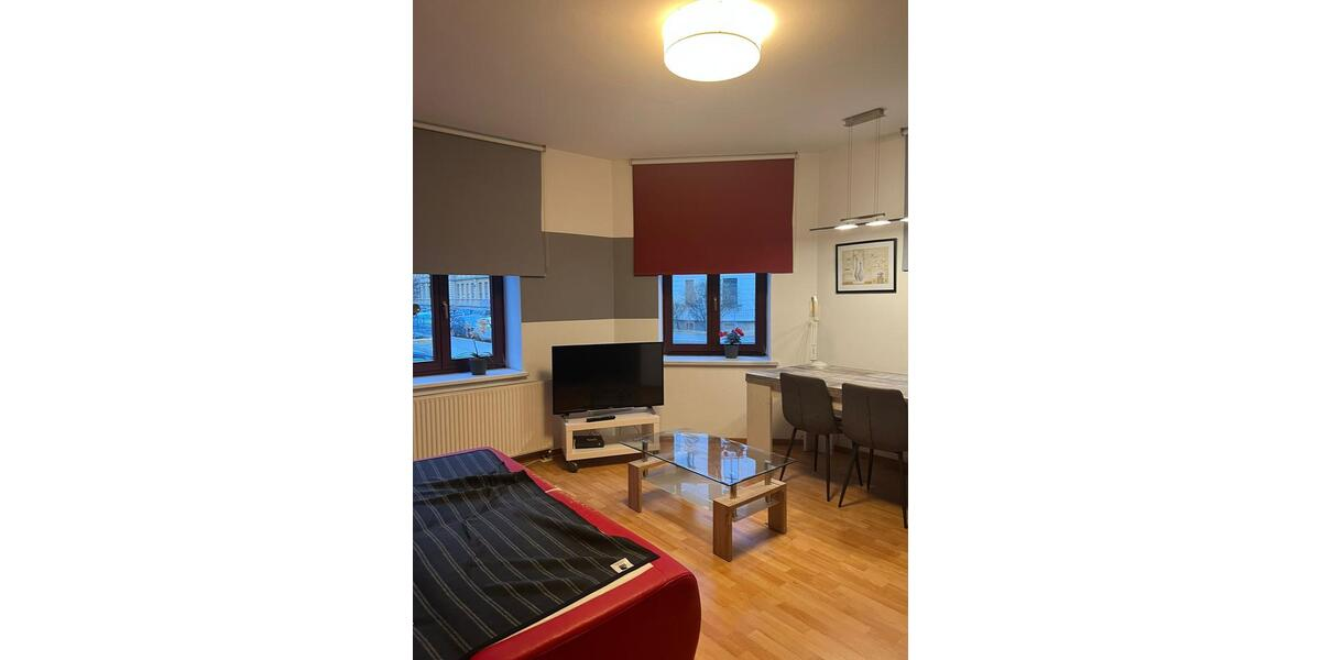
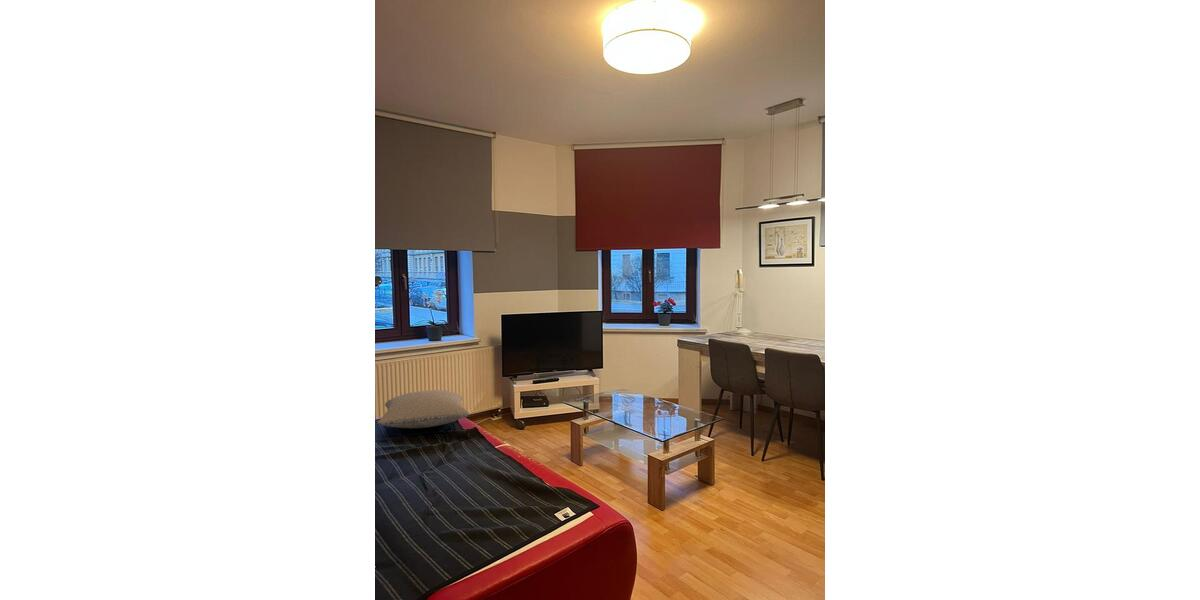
+ pillow [377,389,471,429]
